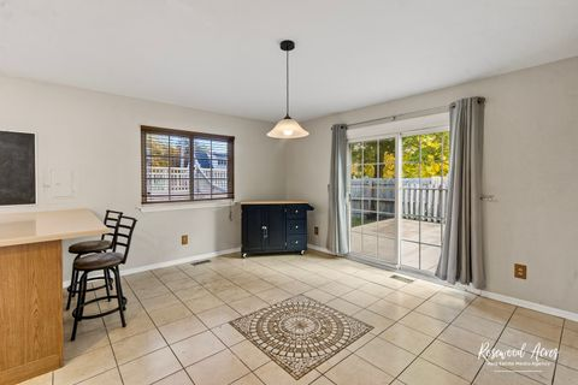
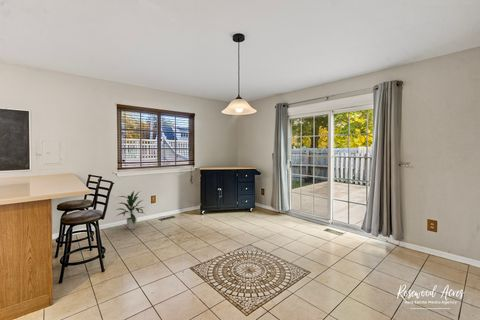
+ indoor plant [115,190,146,230]
